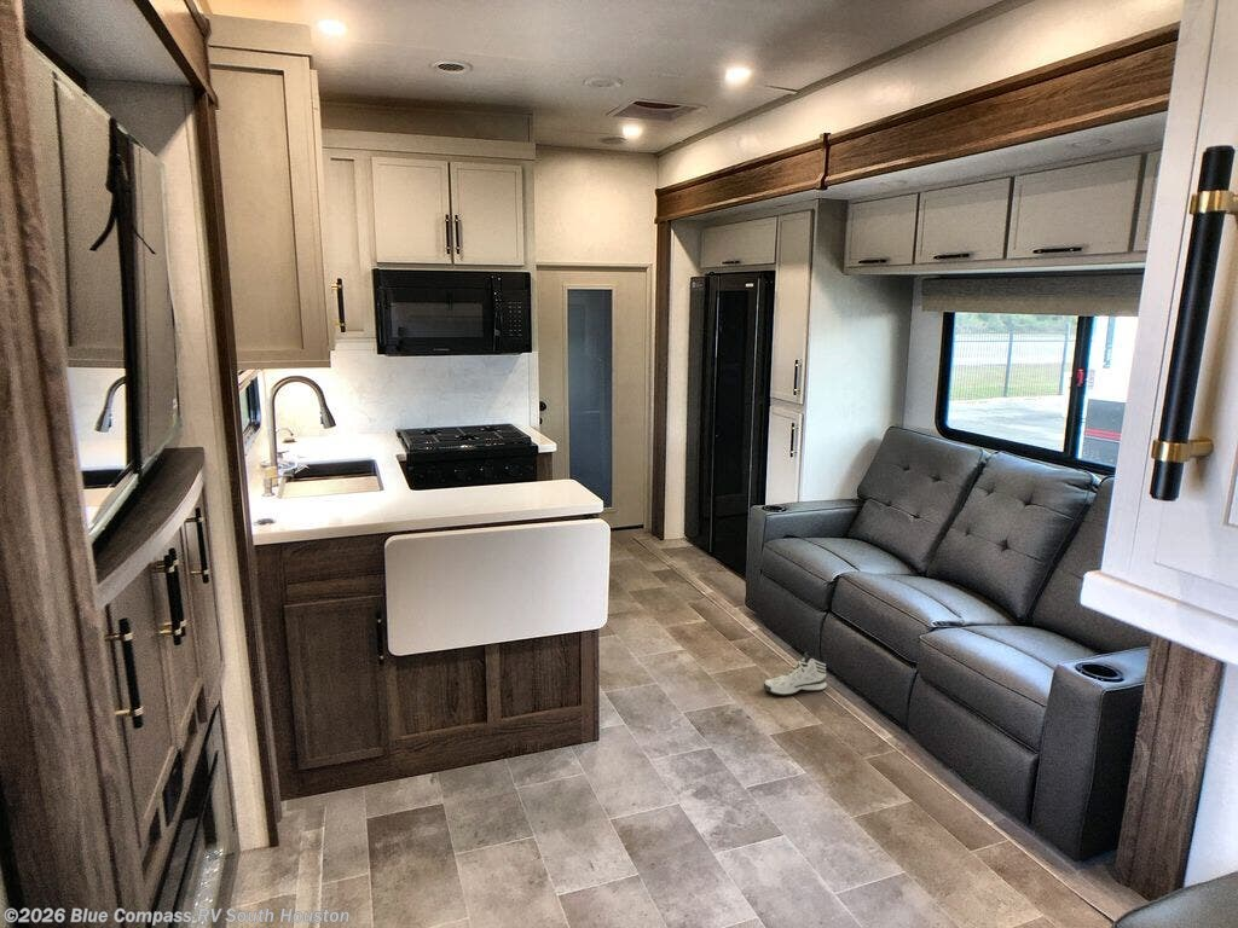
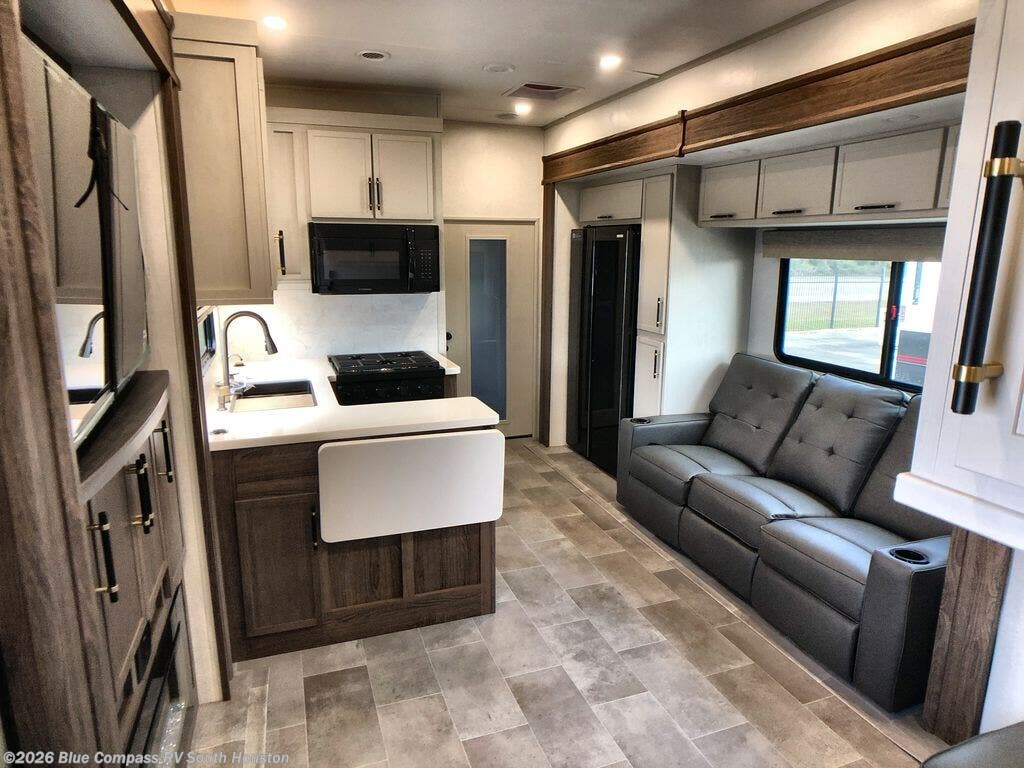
- sneaker [762,651,827,696]
